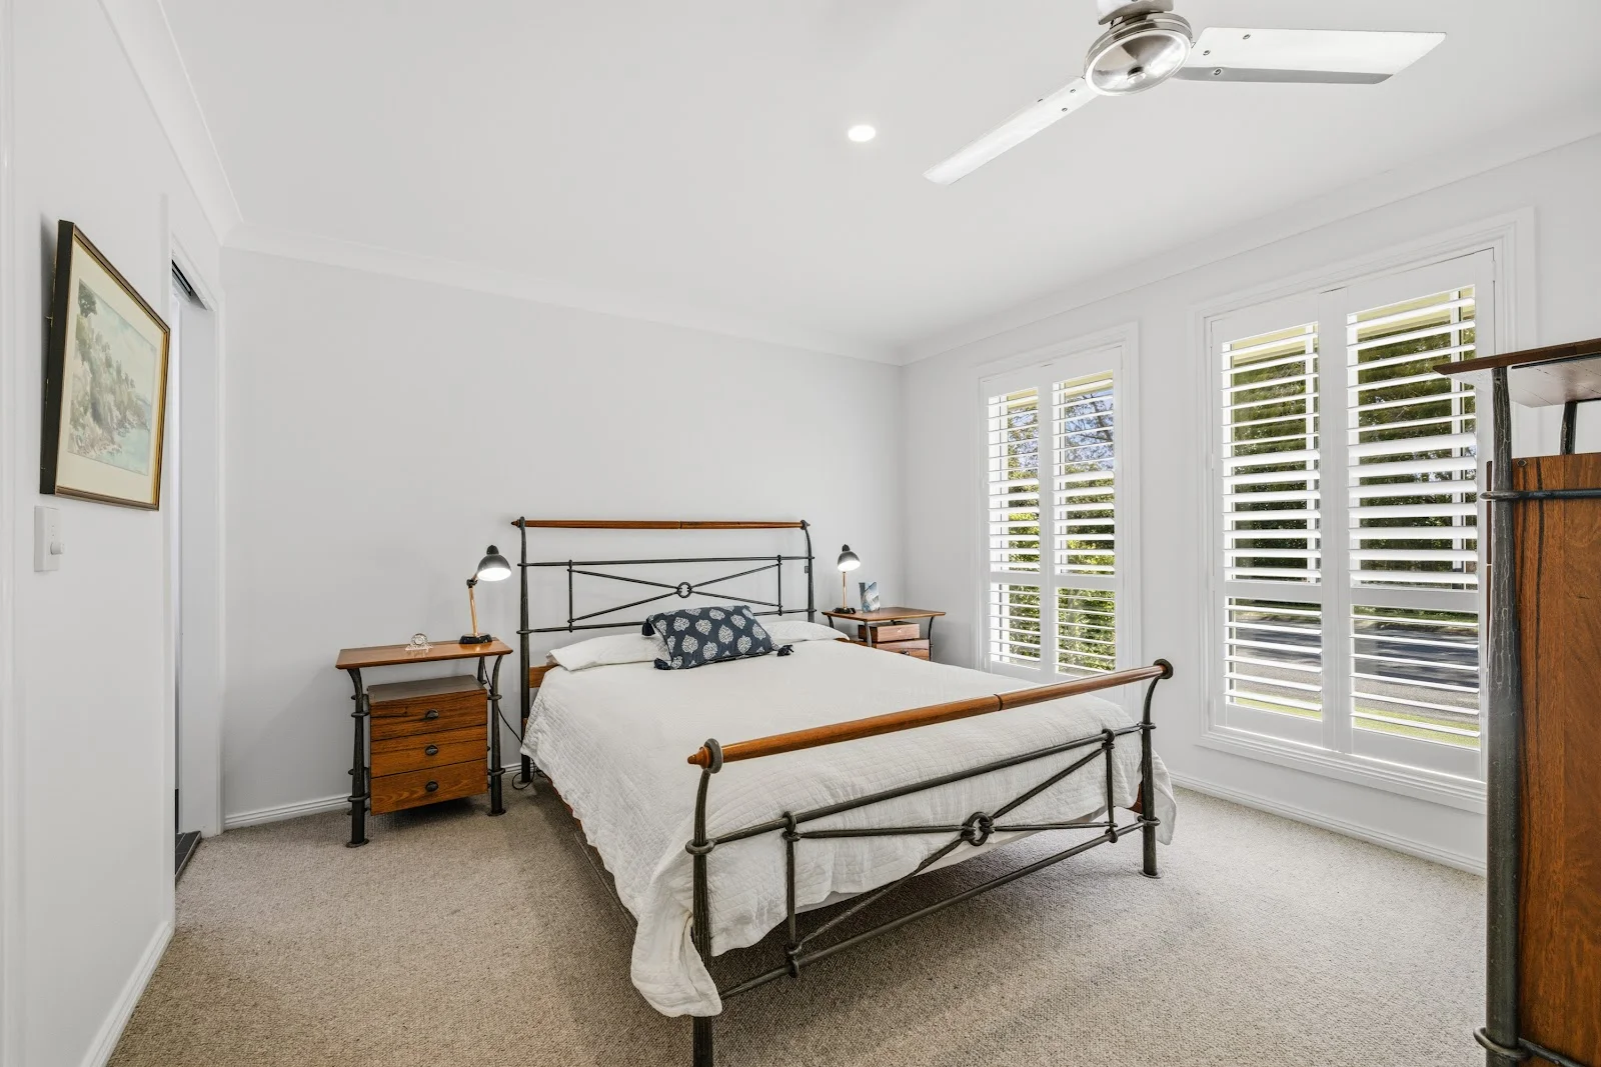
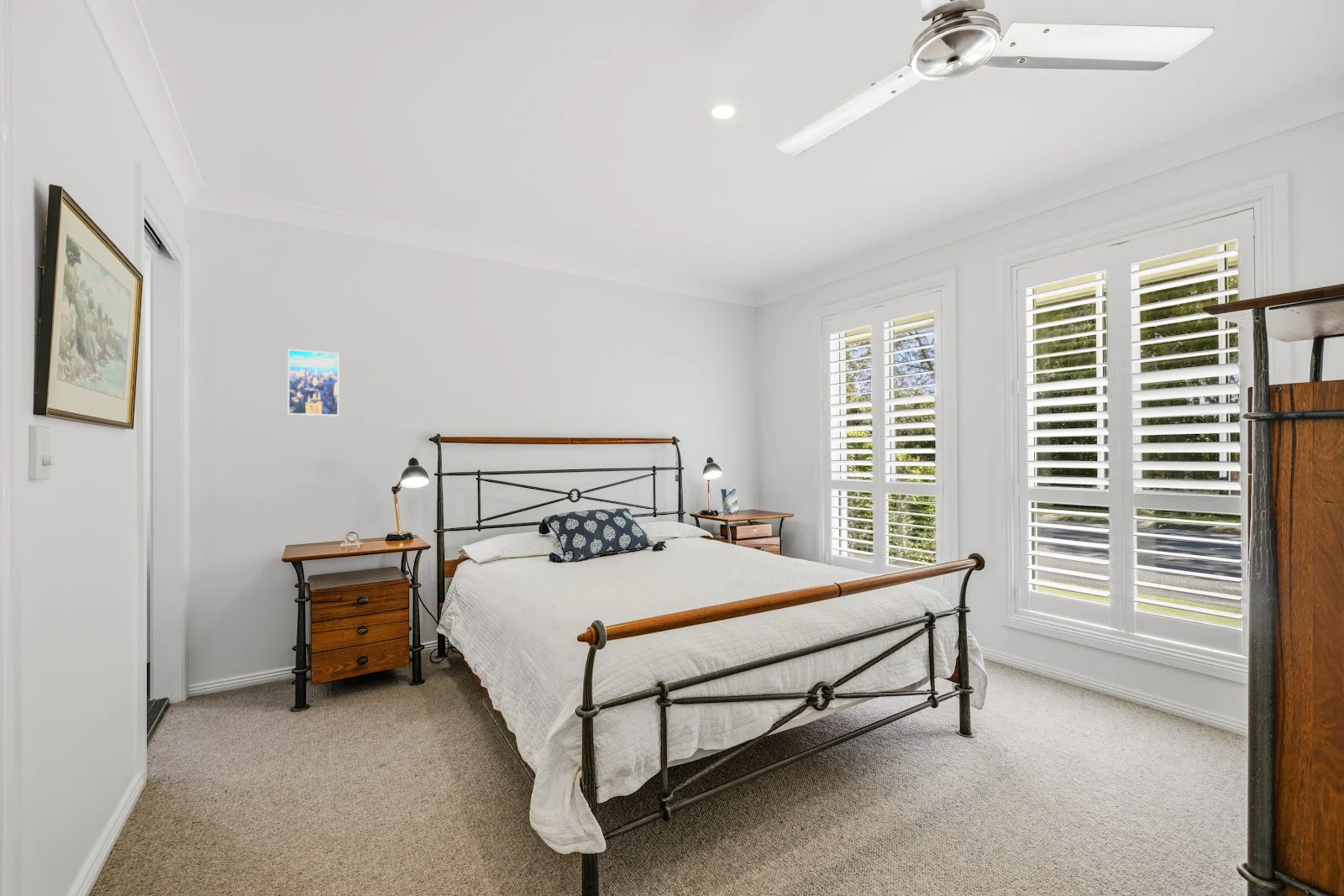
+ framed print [287,348,340,417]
